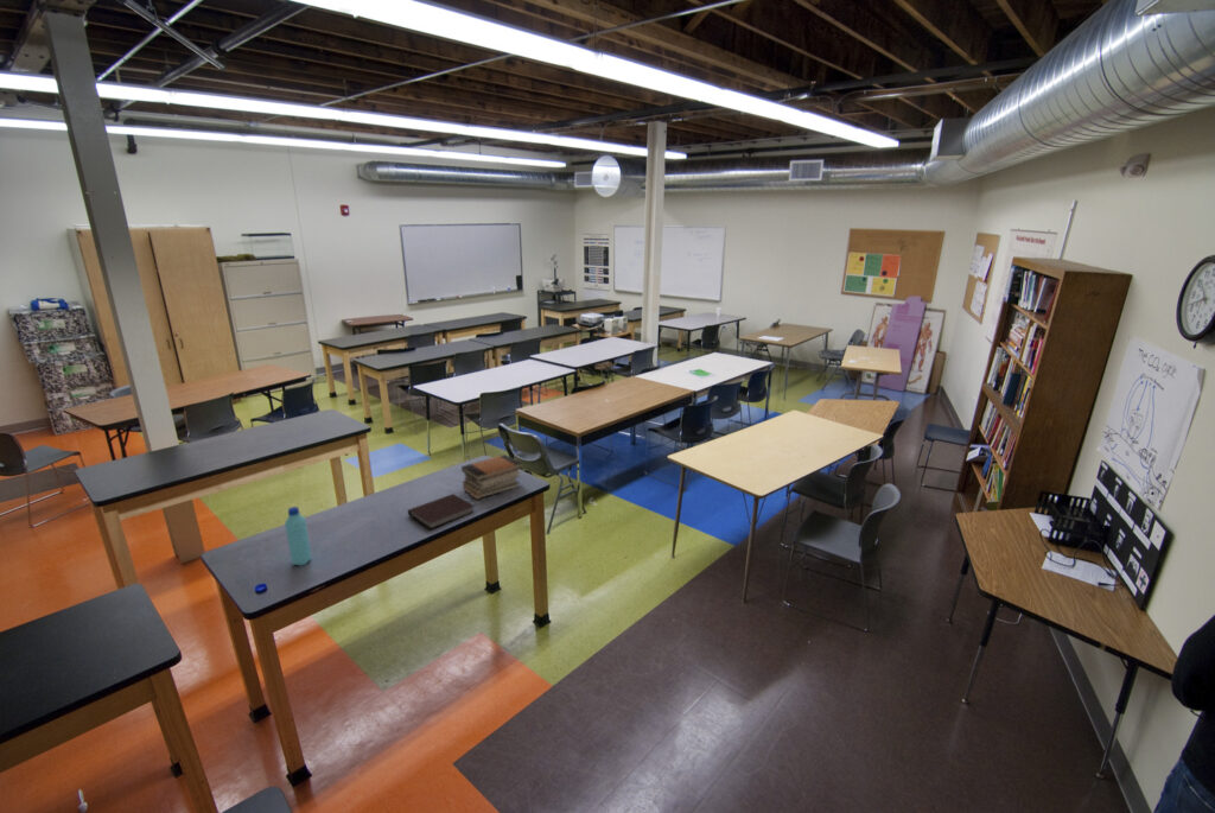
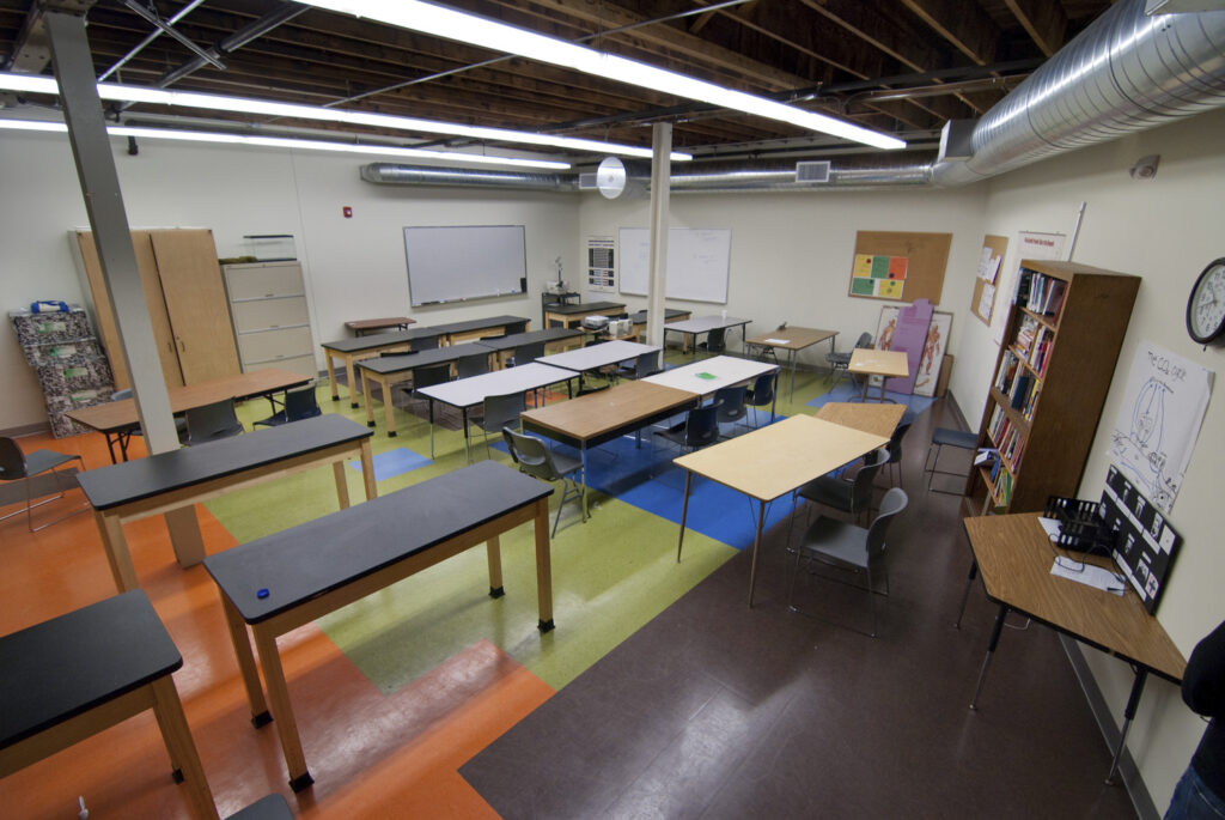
- book stack [460,453,523,501]
- notebook [407,493,476,531]
- water bottle [284,506,312,566]
